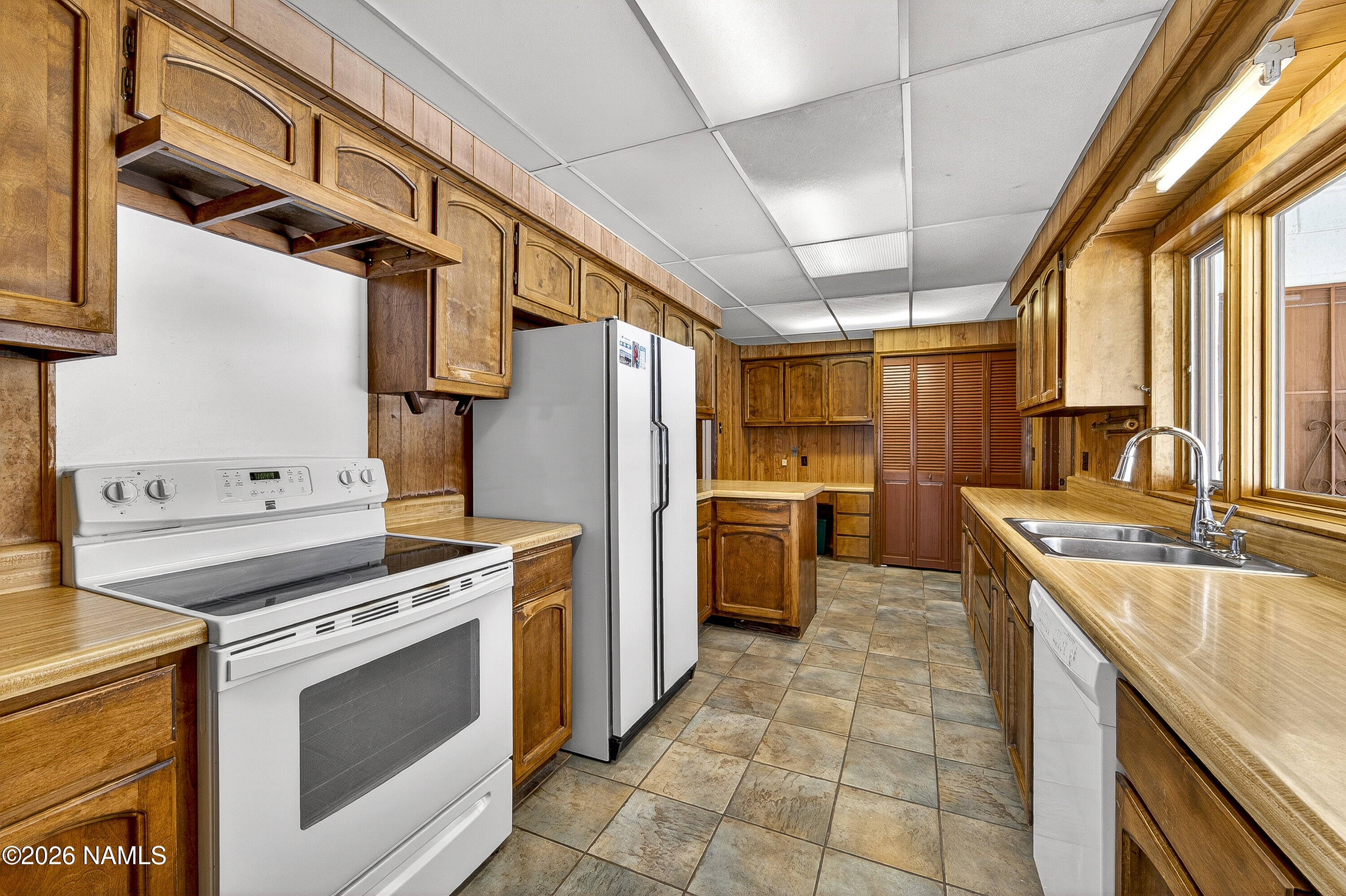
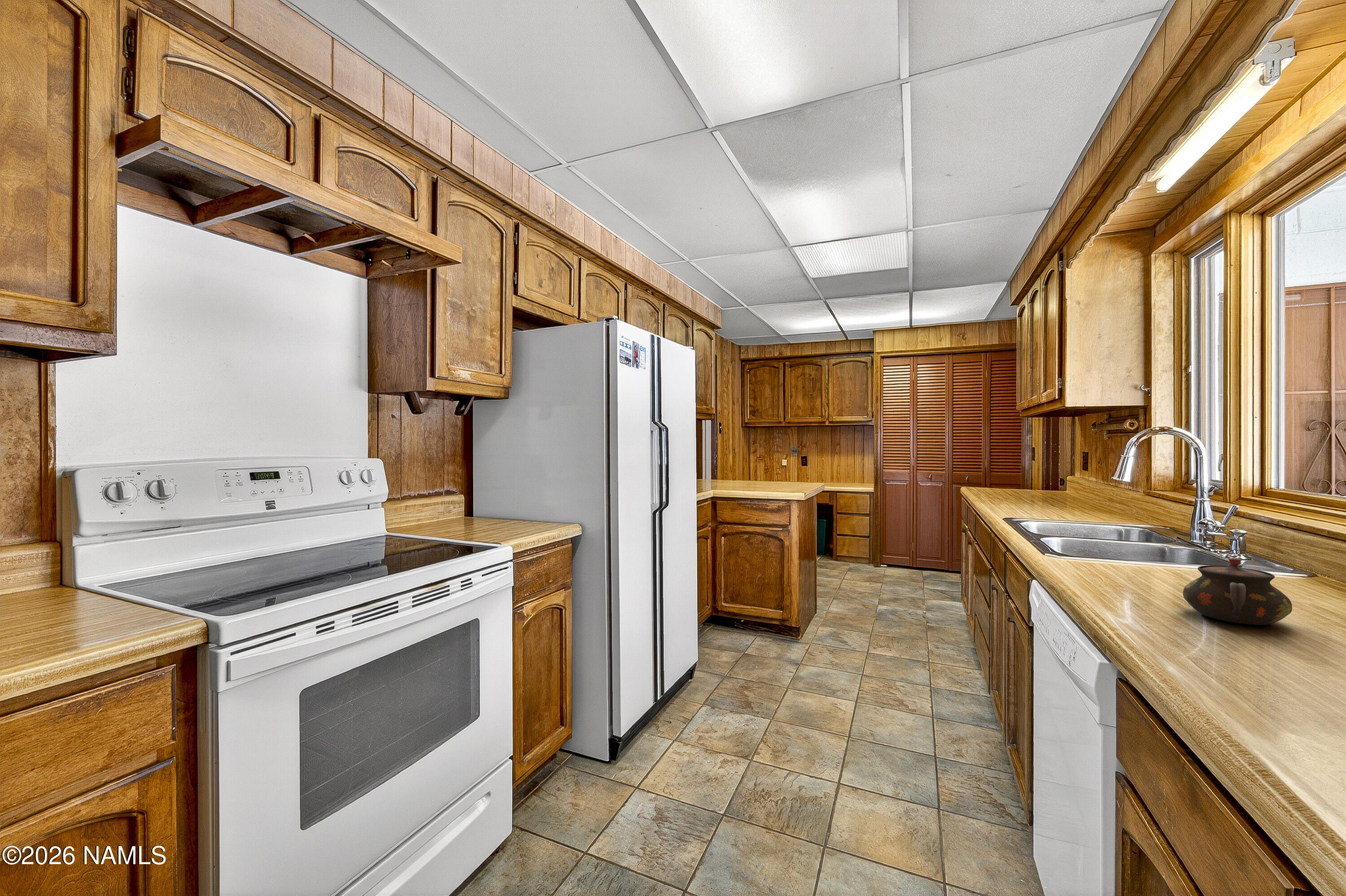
+ teapot [1183,557,1293,626]
